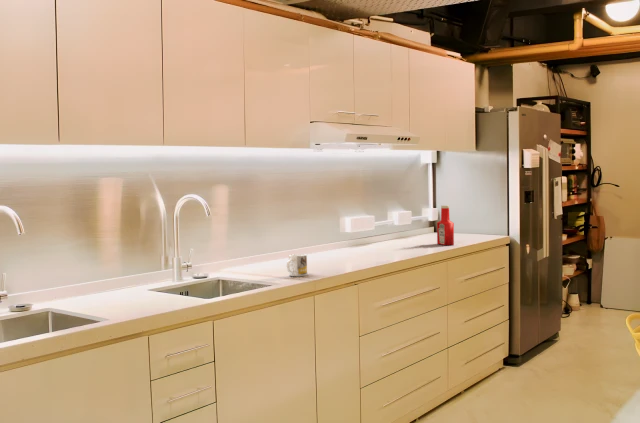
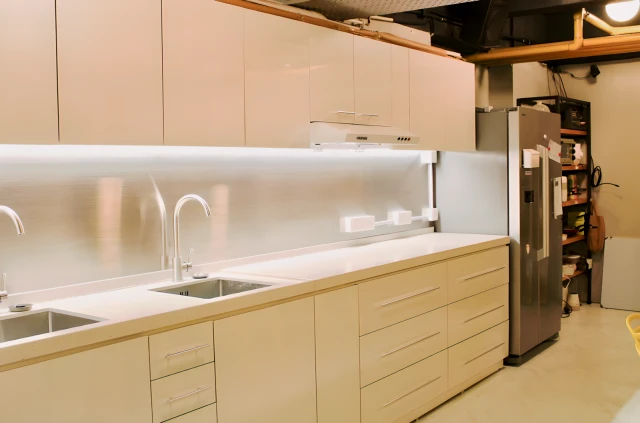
- soap bottle [436,205,455,246]
- mug [286,253,308,277]
